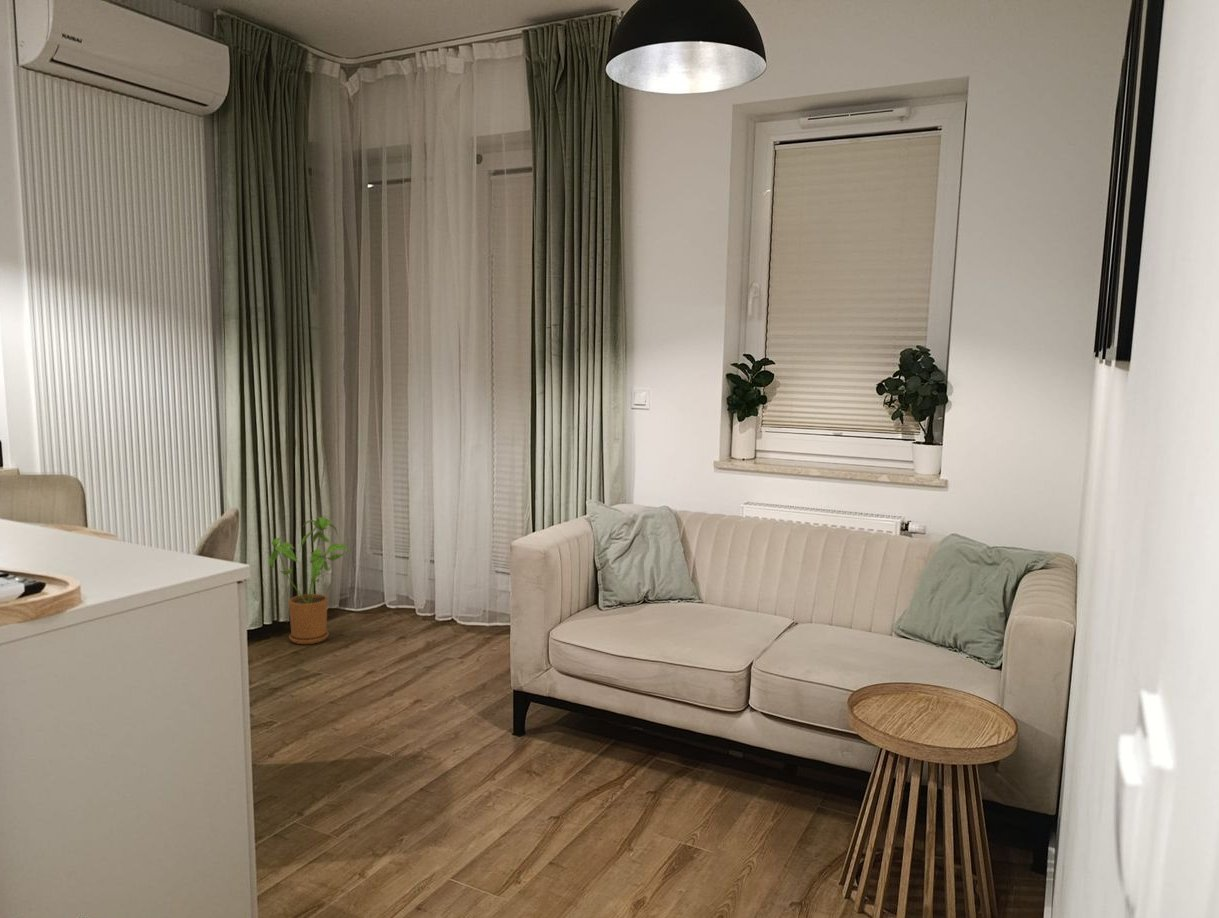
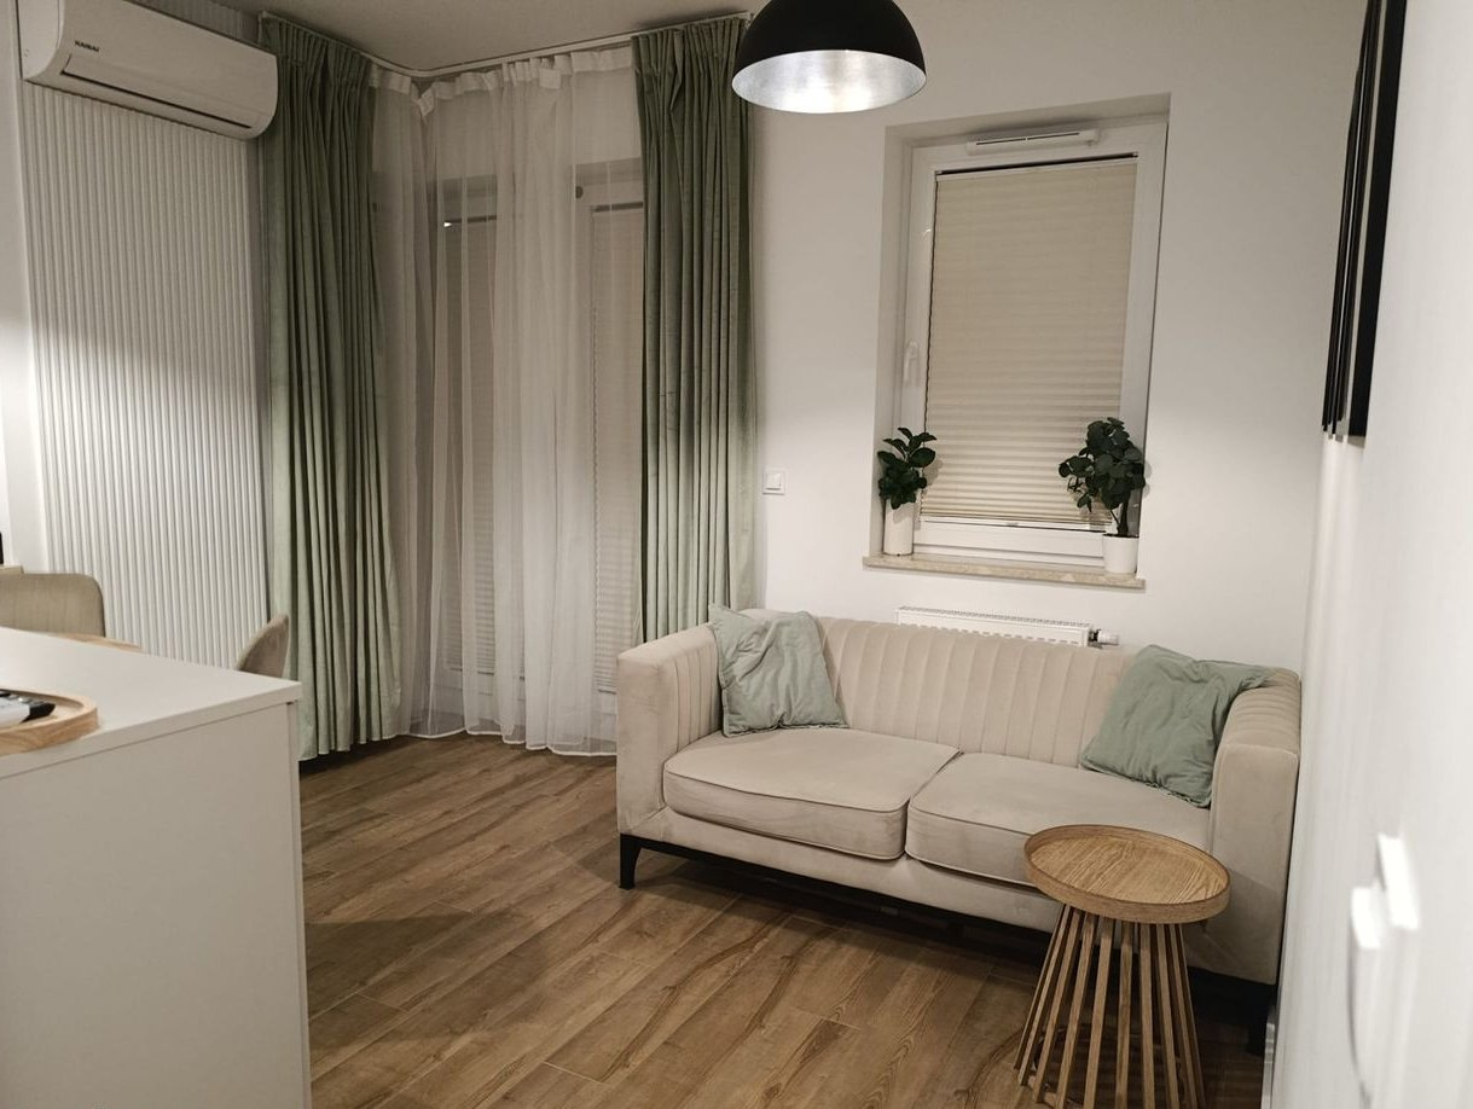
- house plant [268,516,352,645]
